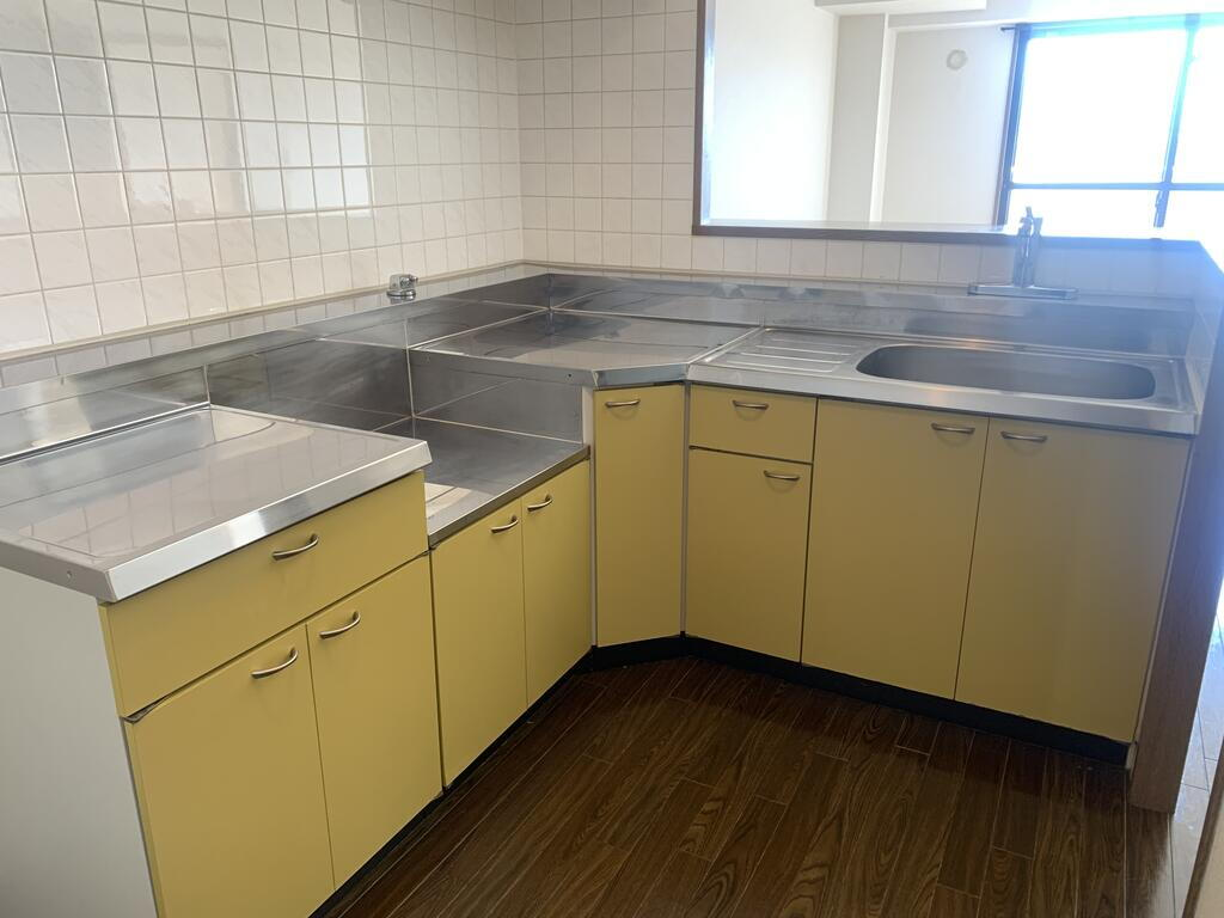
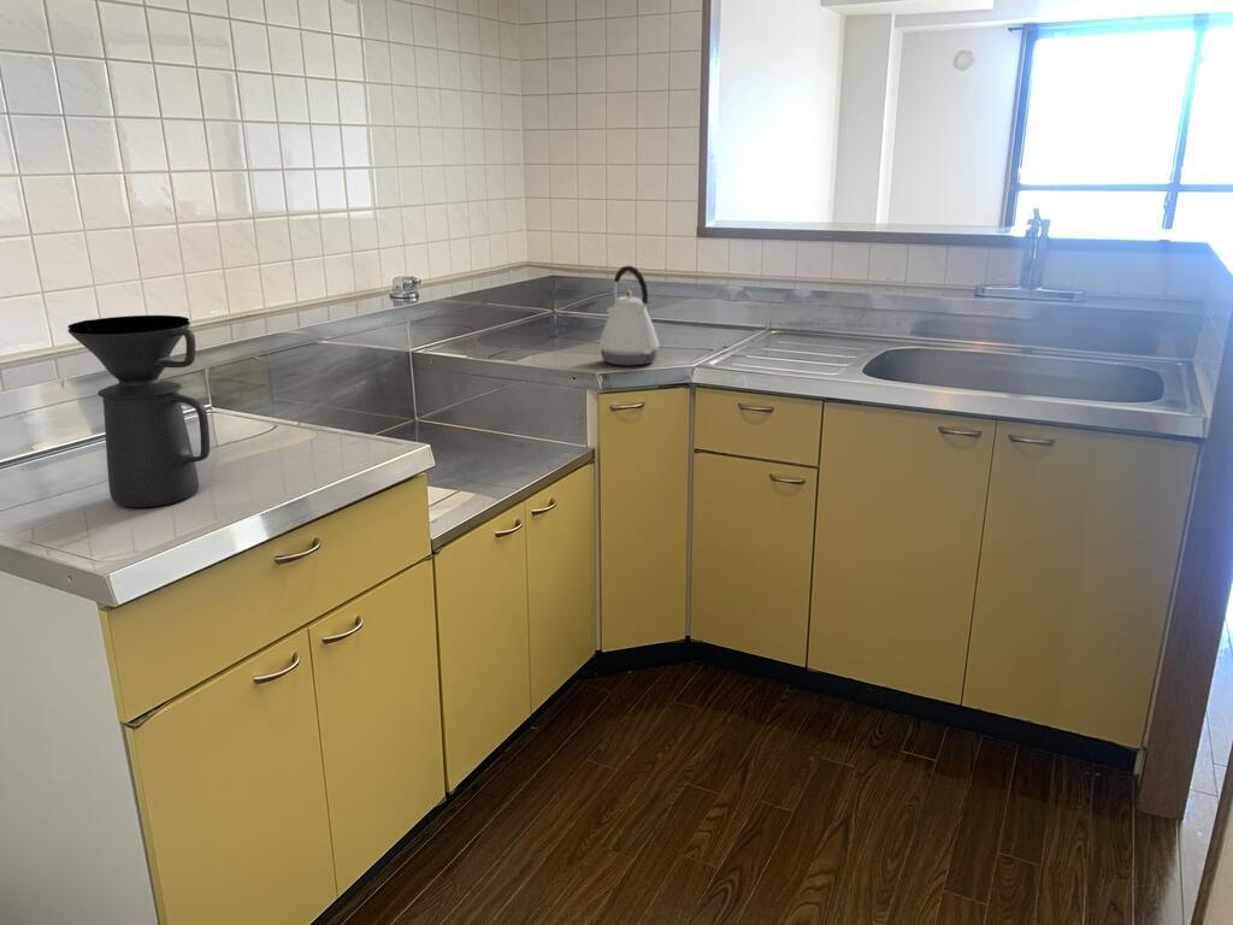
+ kettle [598,265,660,367]
+ coffee maker [66,314,211,508]
